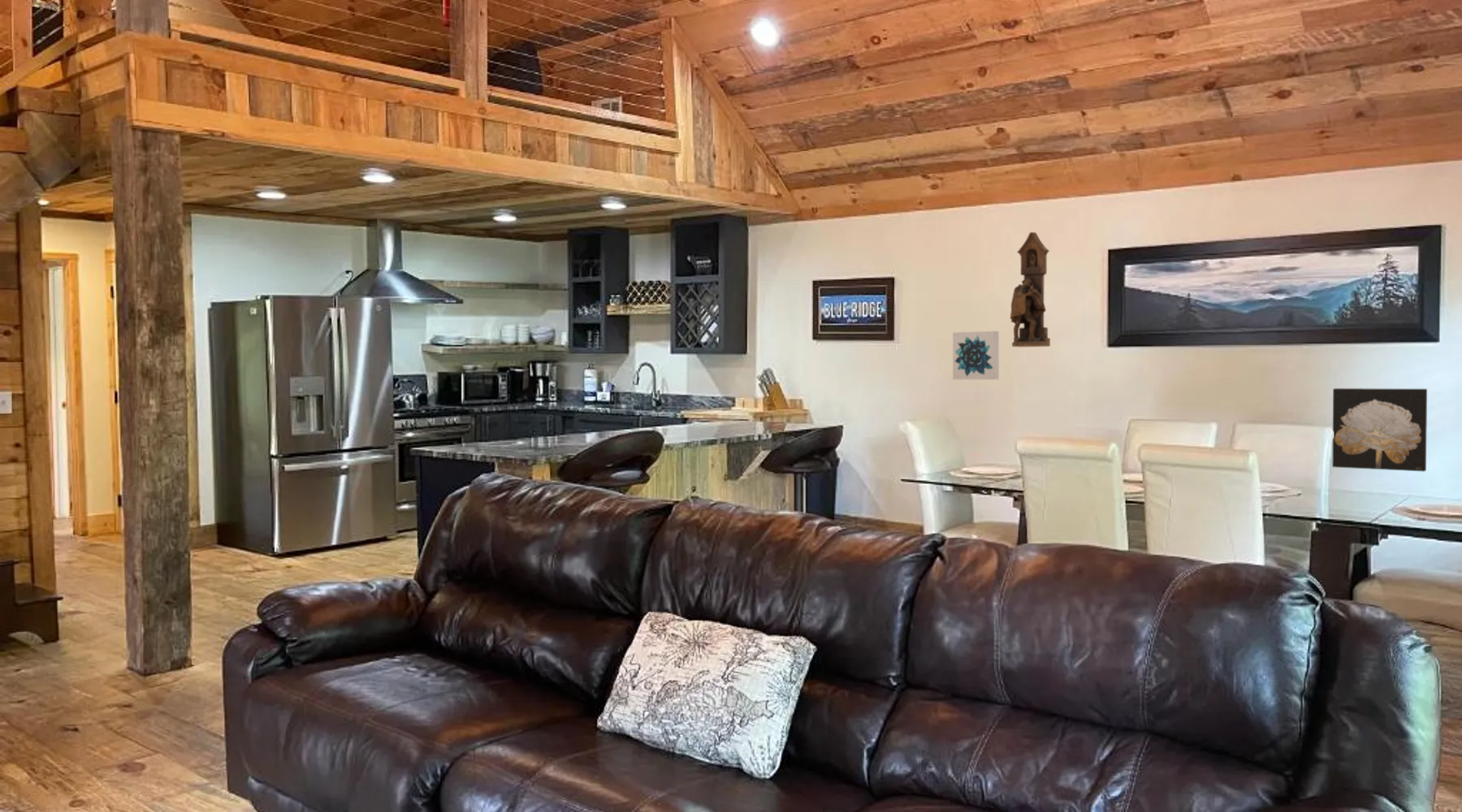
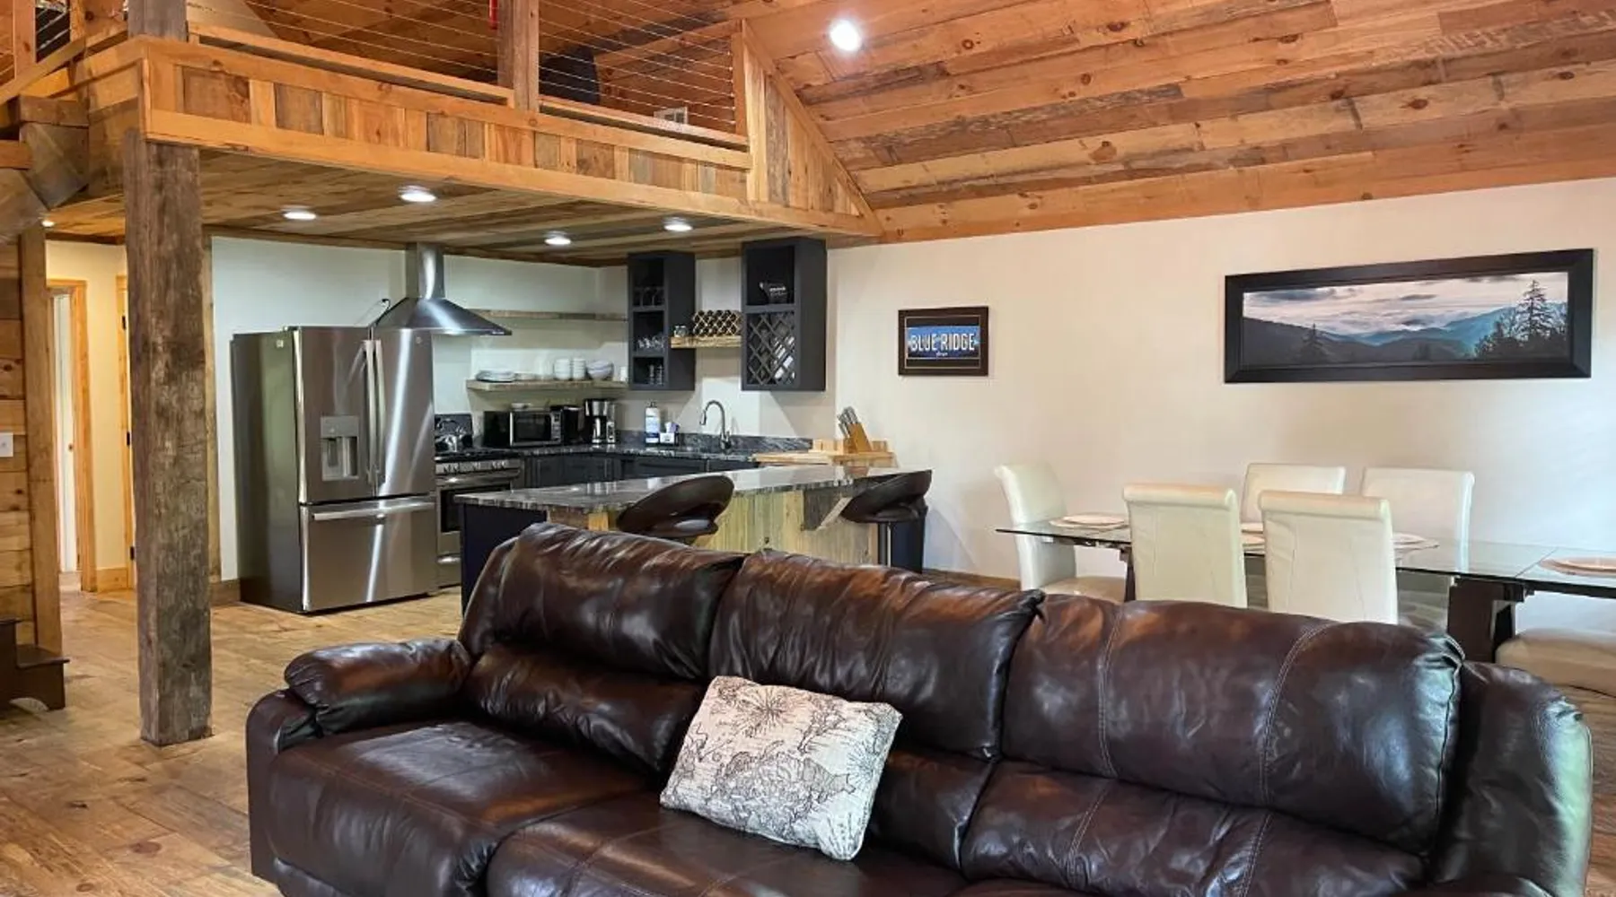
- wall art [1331,387,1428,473]
- wall art [952,330,1000,380]
- cuckoo clock [1010,231,1051,348]
